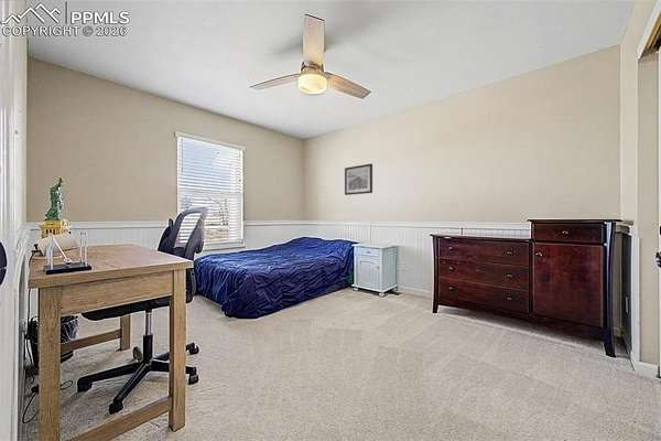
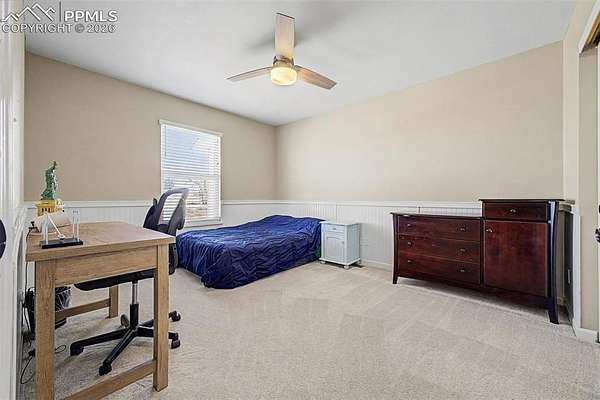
- wall art [344,163,373,196]
